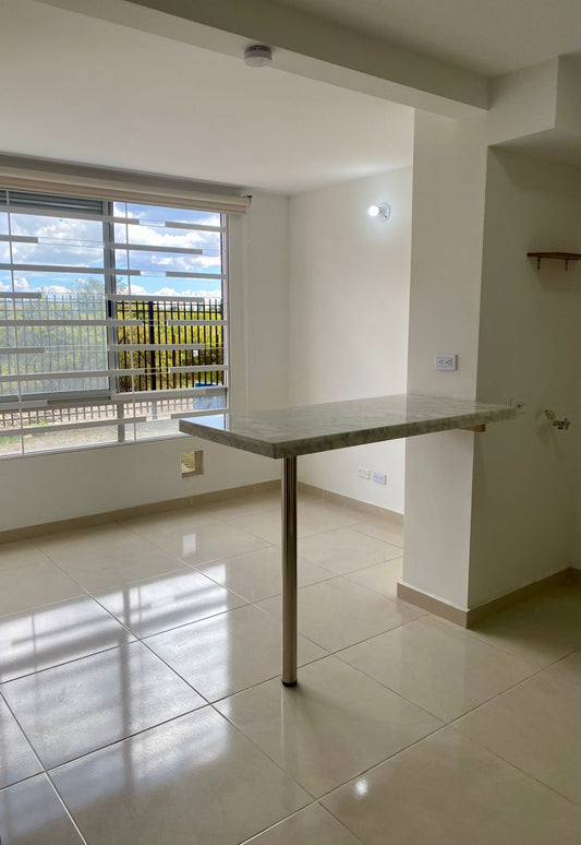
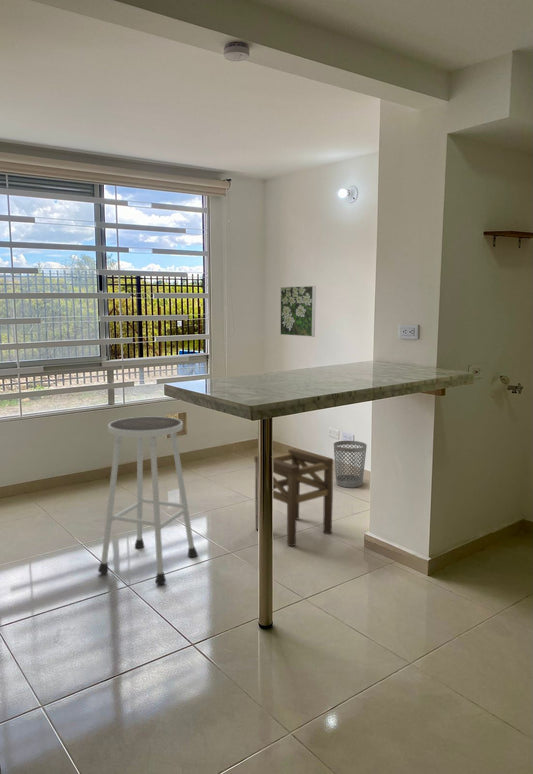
+ wastebasket [333,440,368,489]
+ stool [97,416,198,585]
+ stool [254,447,334,547]
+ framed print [279,285,317,338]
